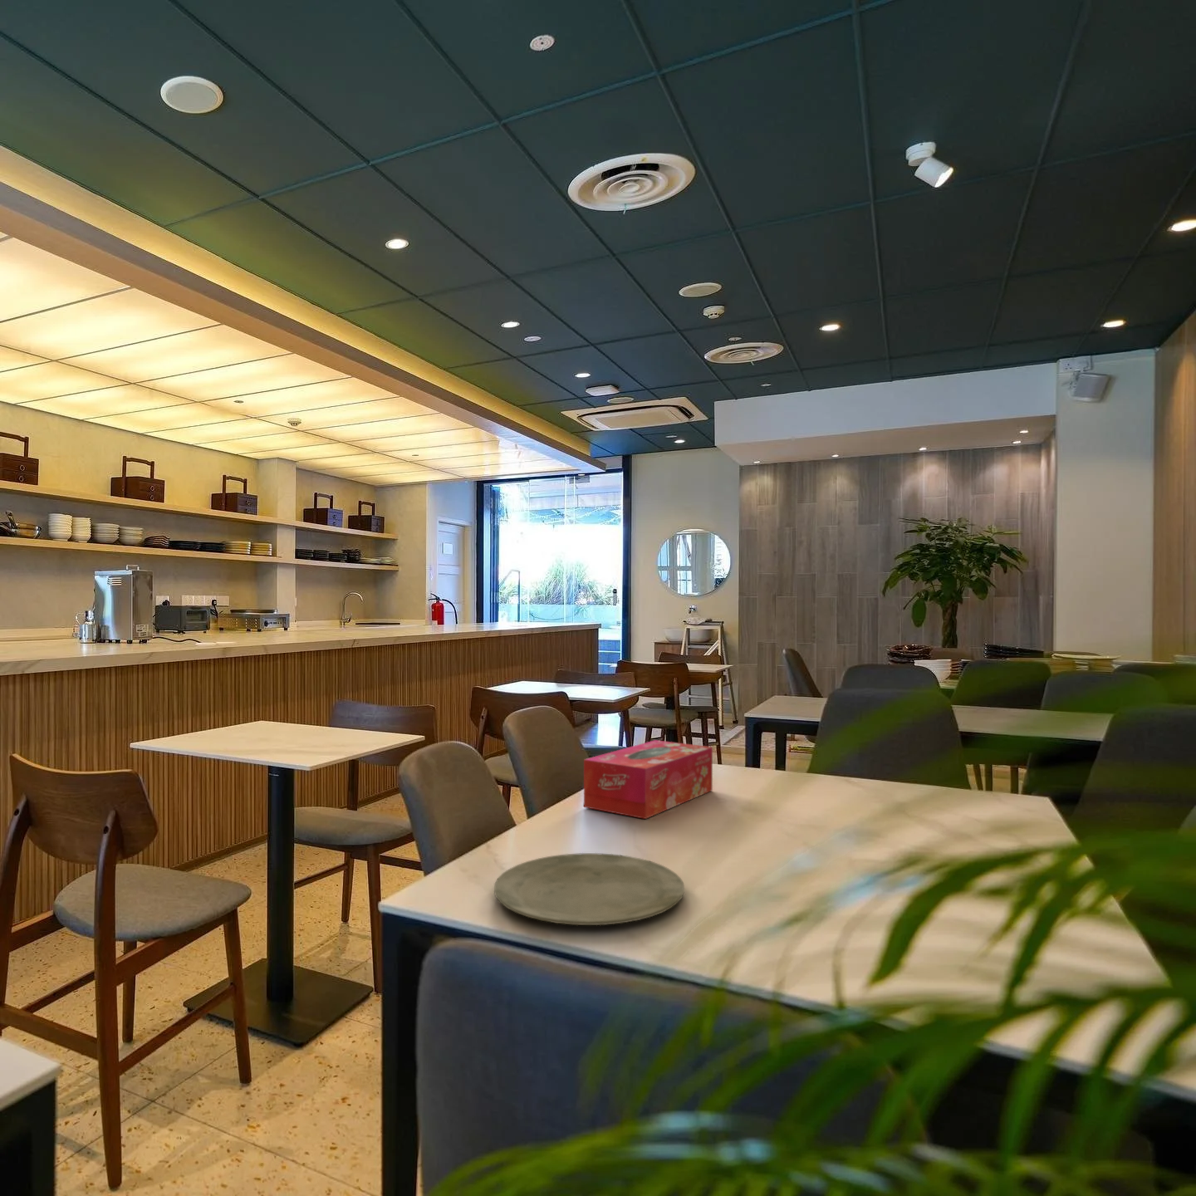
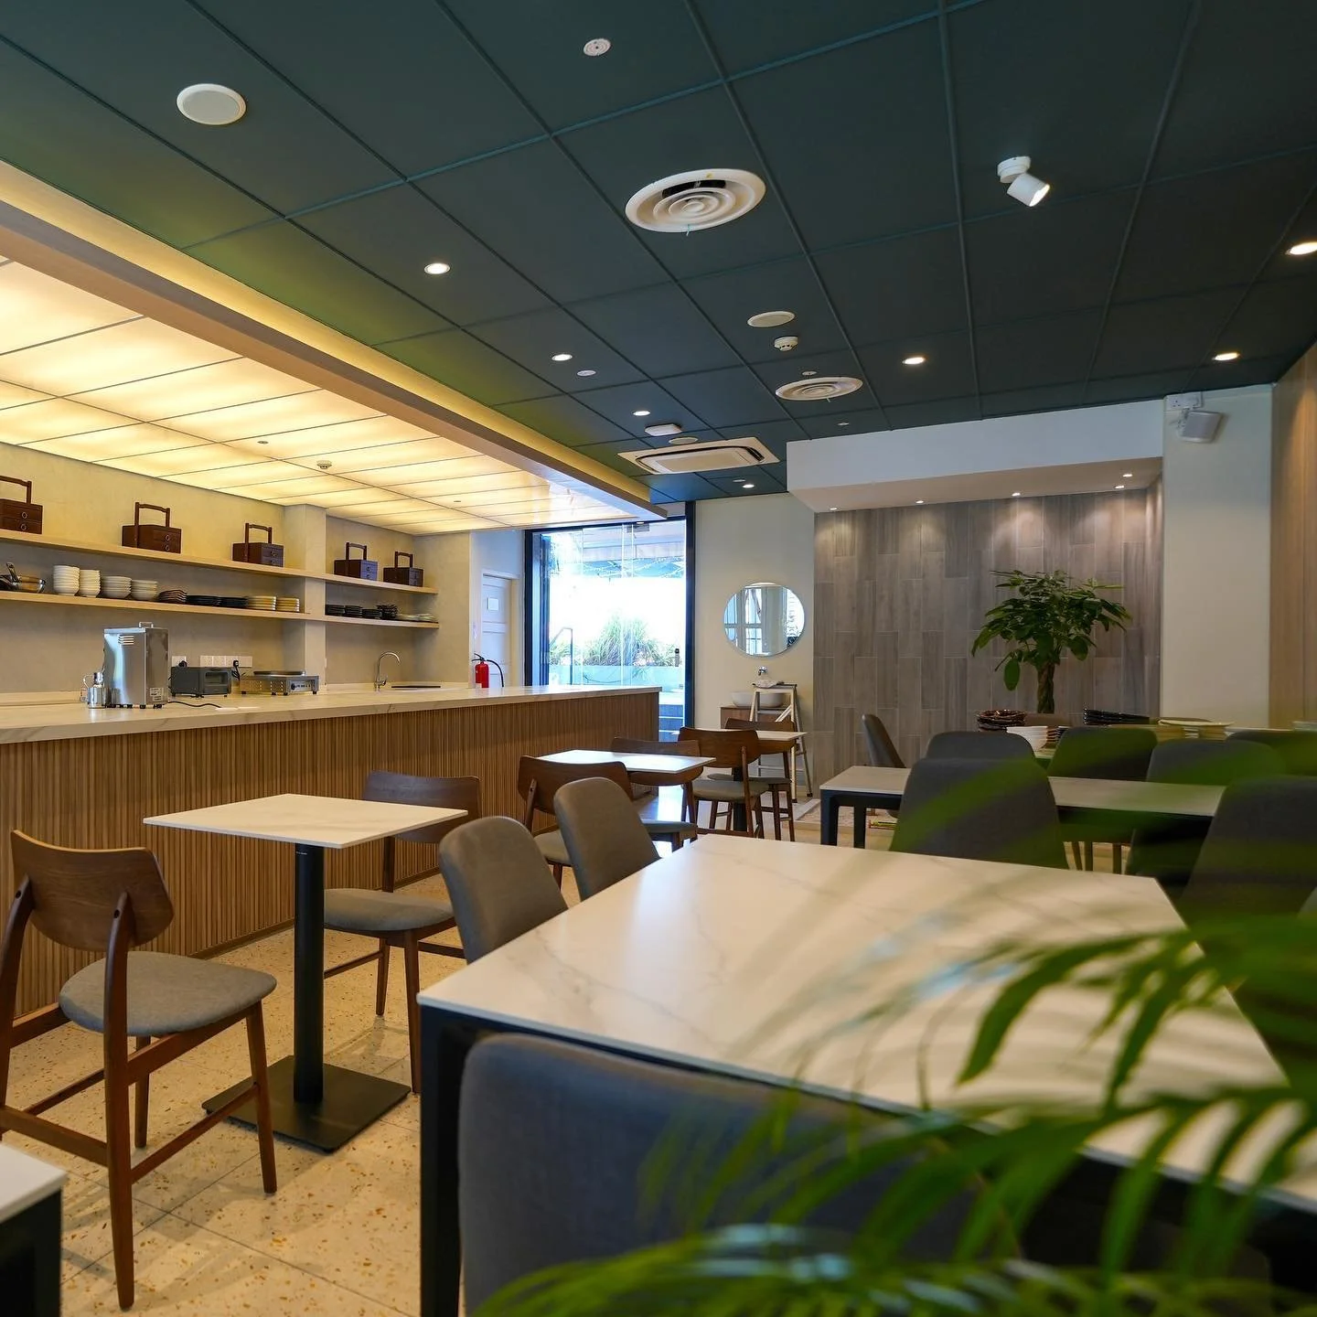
- plate [493,852,686,927]
- tissue box [583,739,713,819]
